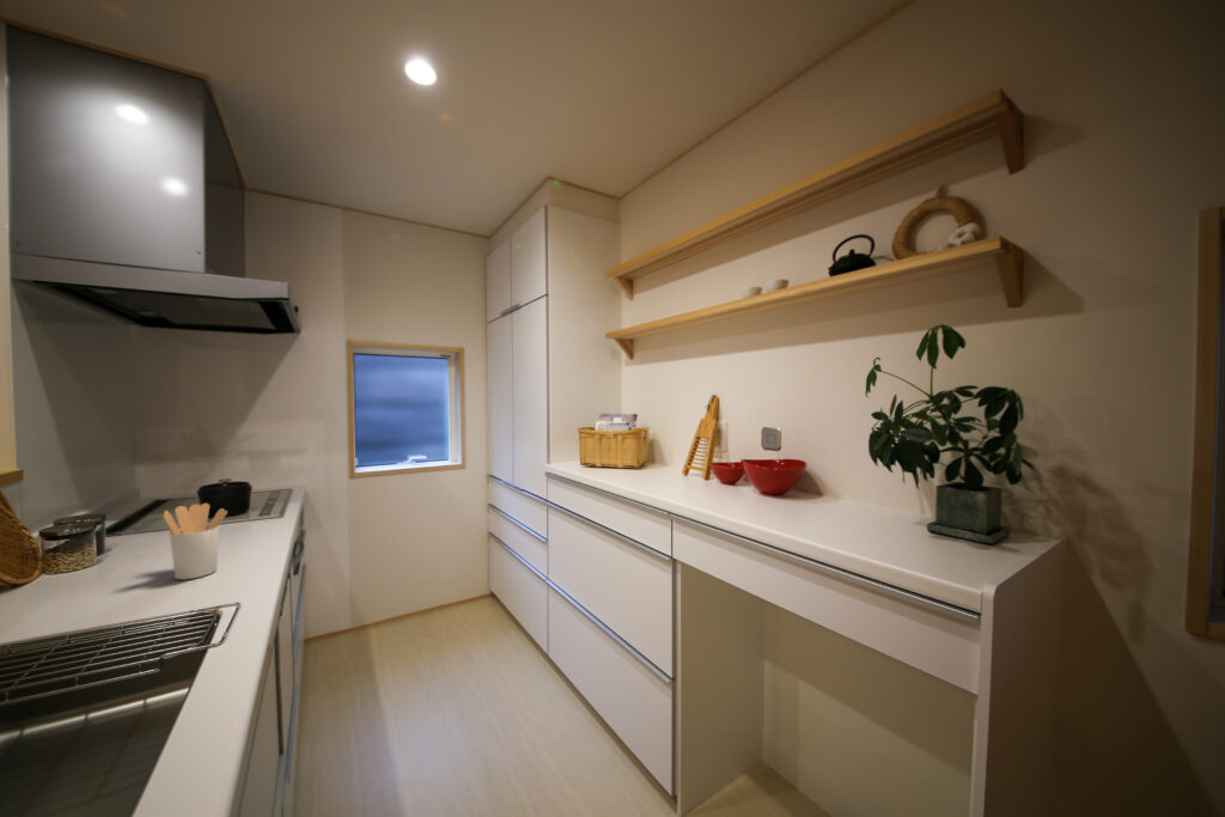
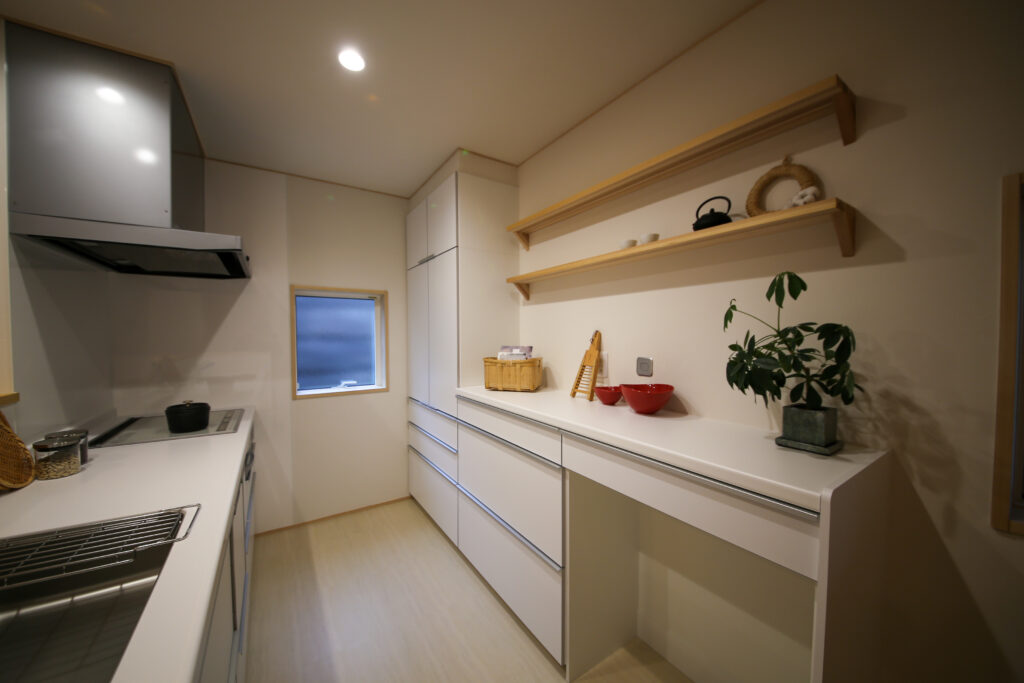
- utensil holder [161,502,228,580]
